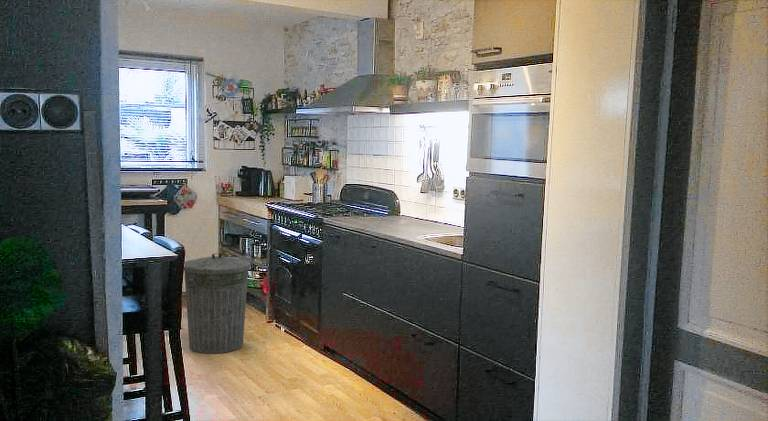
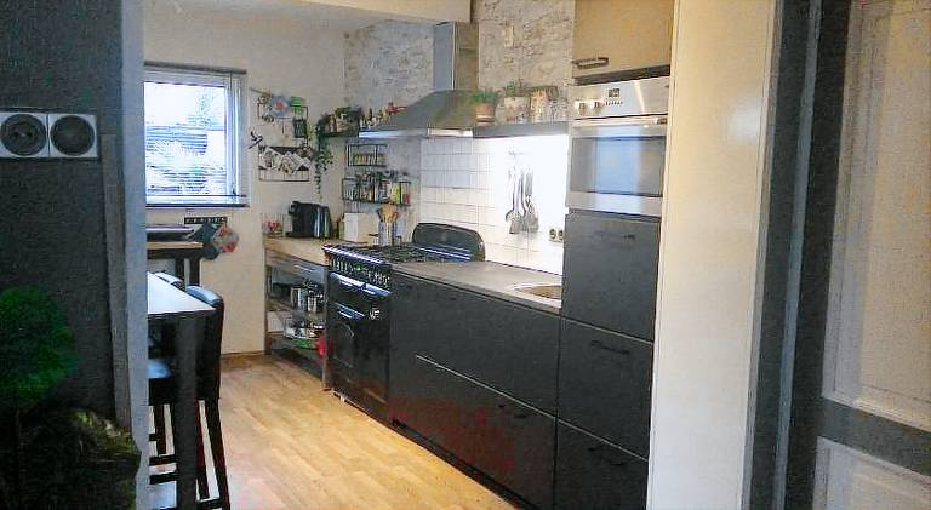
- trash can [183,252,252,354]
